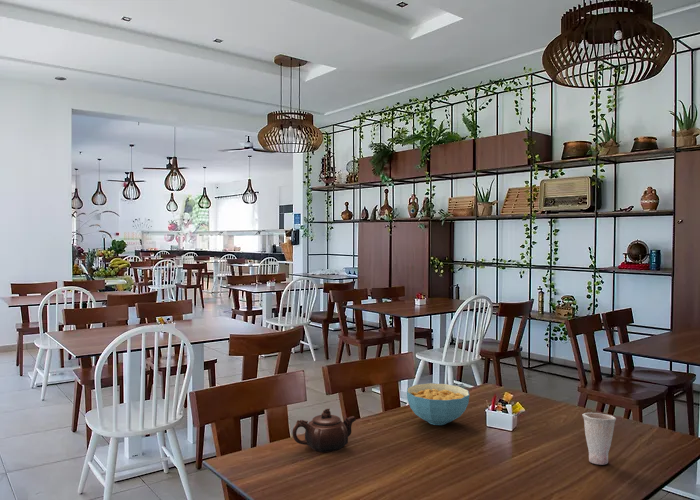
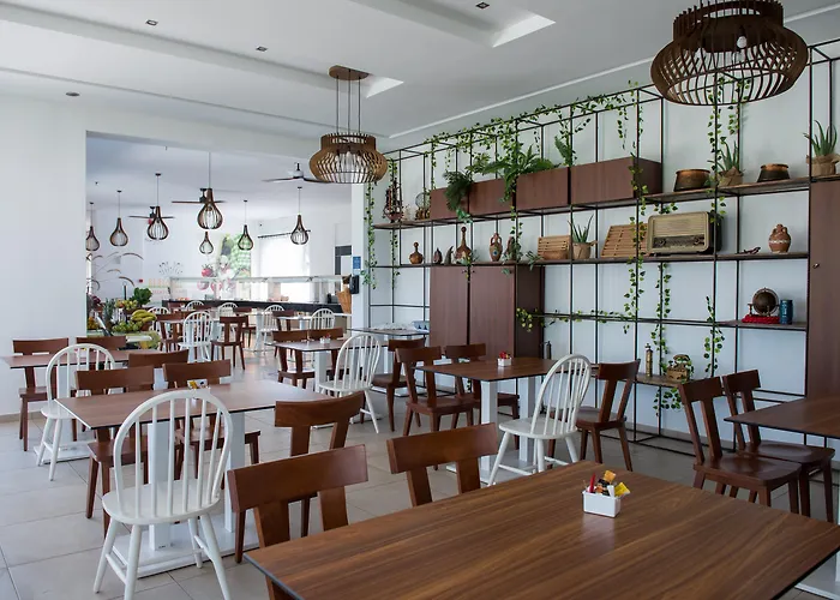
- teapot [291,407,357,453]
- cereal bowl [406,382,470,426]
- cup [581,412,617,466]
